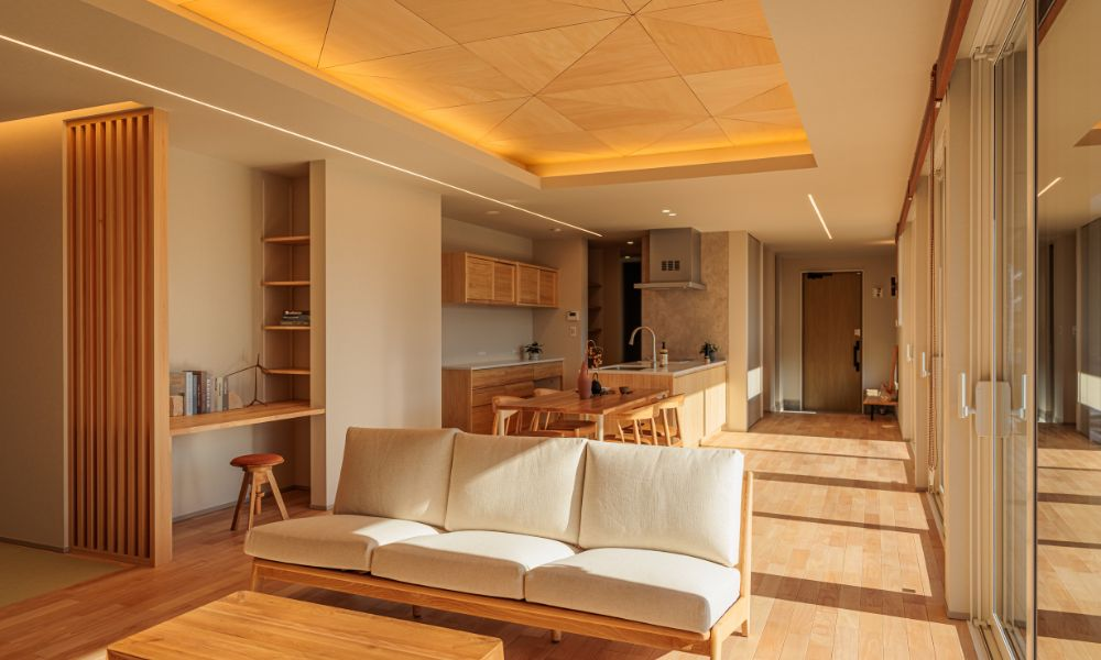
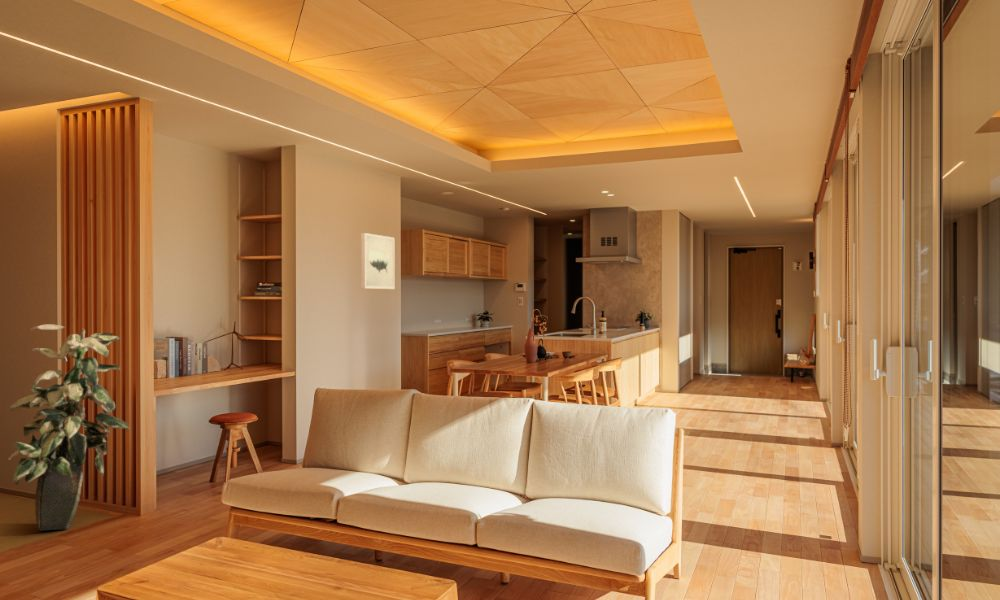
+ wall art [360,232,396,290]
+ indoor plant [7,323,130,532]
